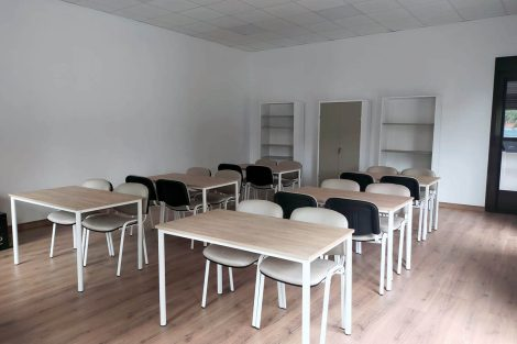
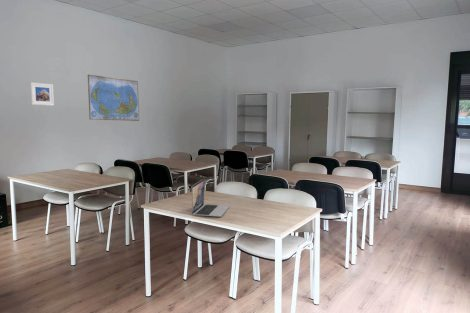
+ world map [87,74,140,122]
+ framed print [30,82,55,107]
+ laptop [191,178,230,218]
